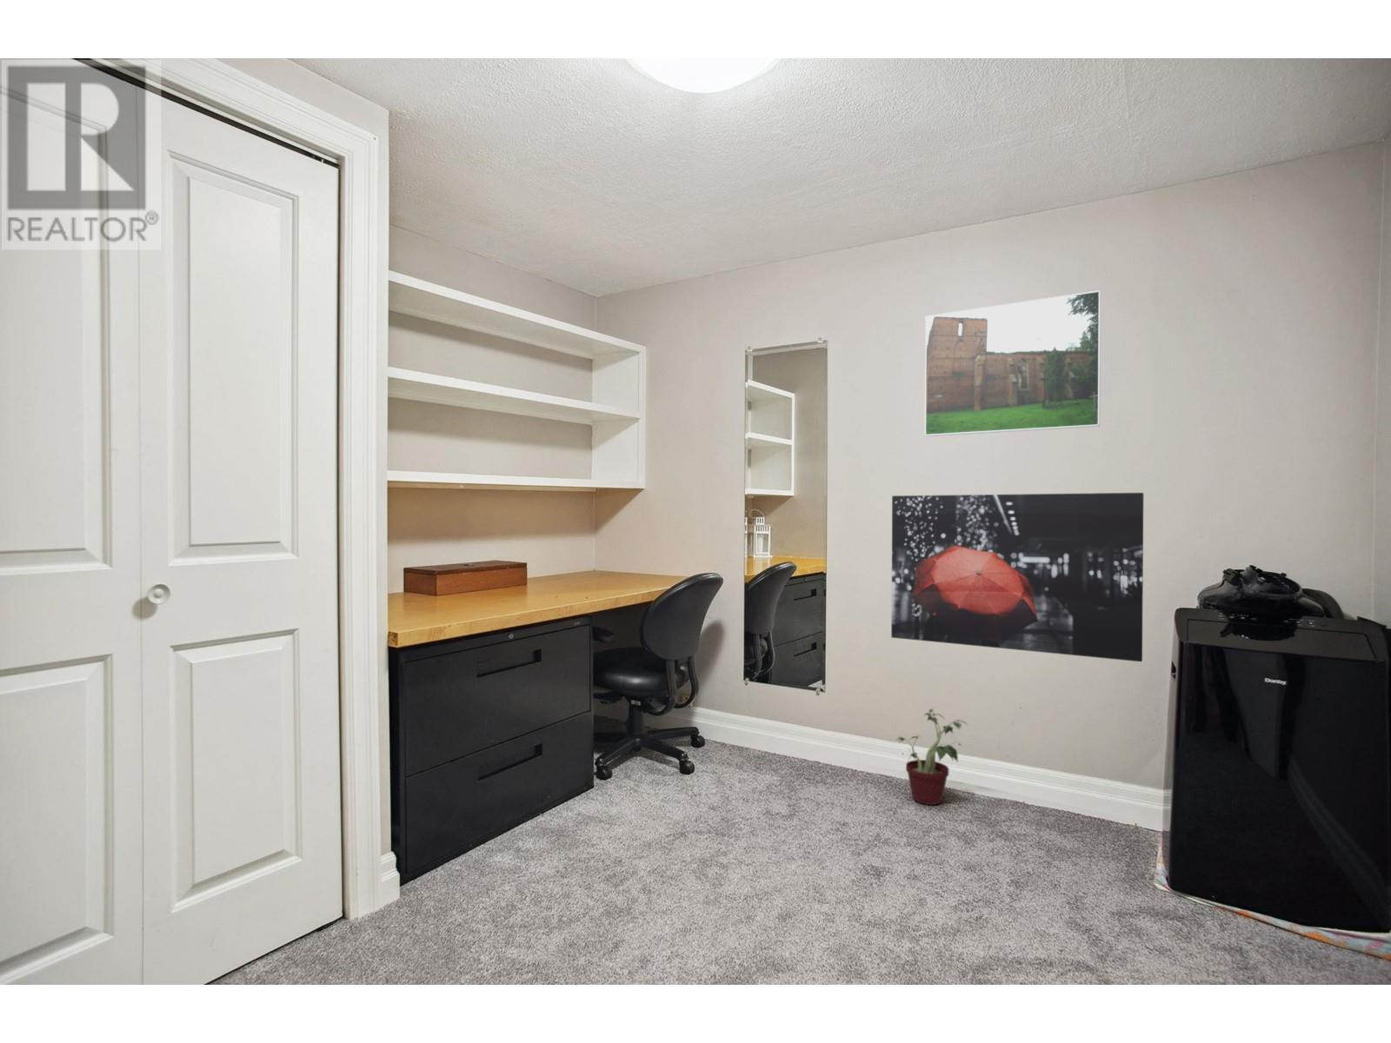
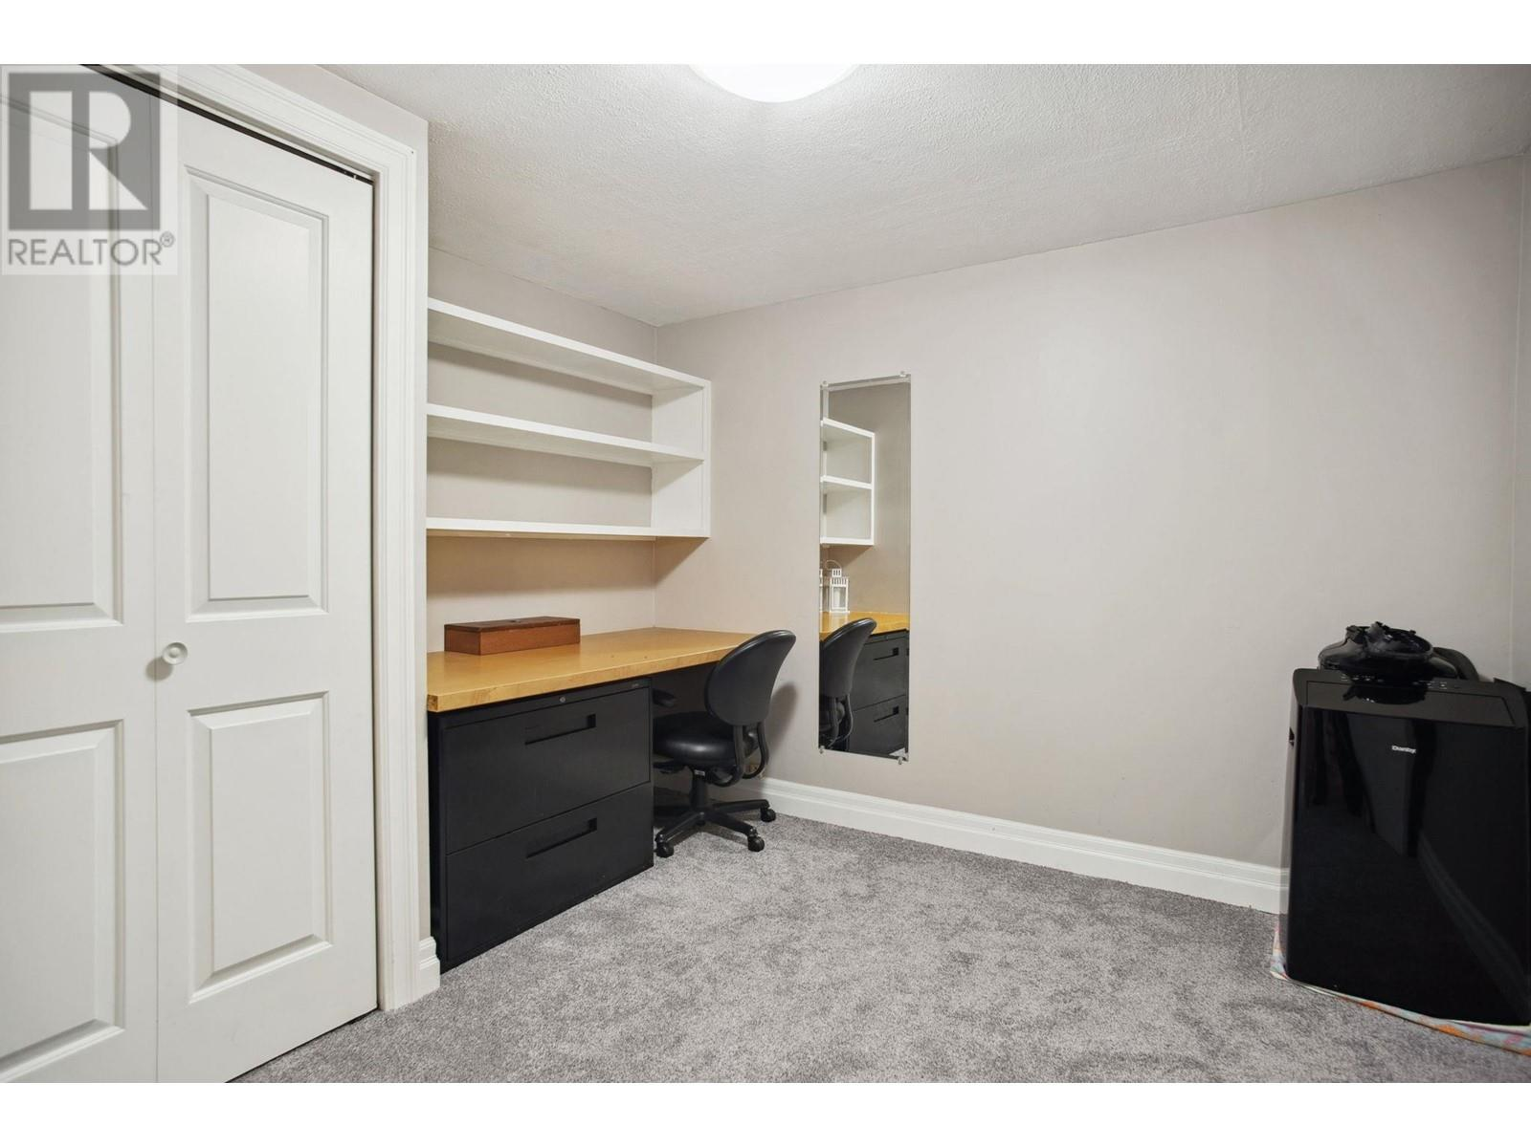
- wall art [890,492,1145,663]
- potted plant [896,708,969,805]
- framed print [924,289,1102,437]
